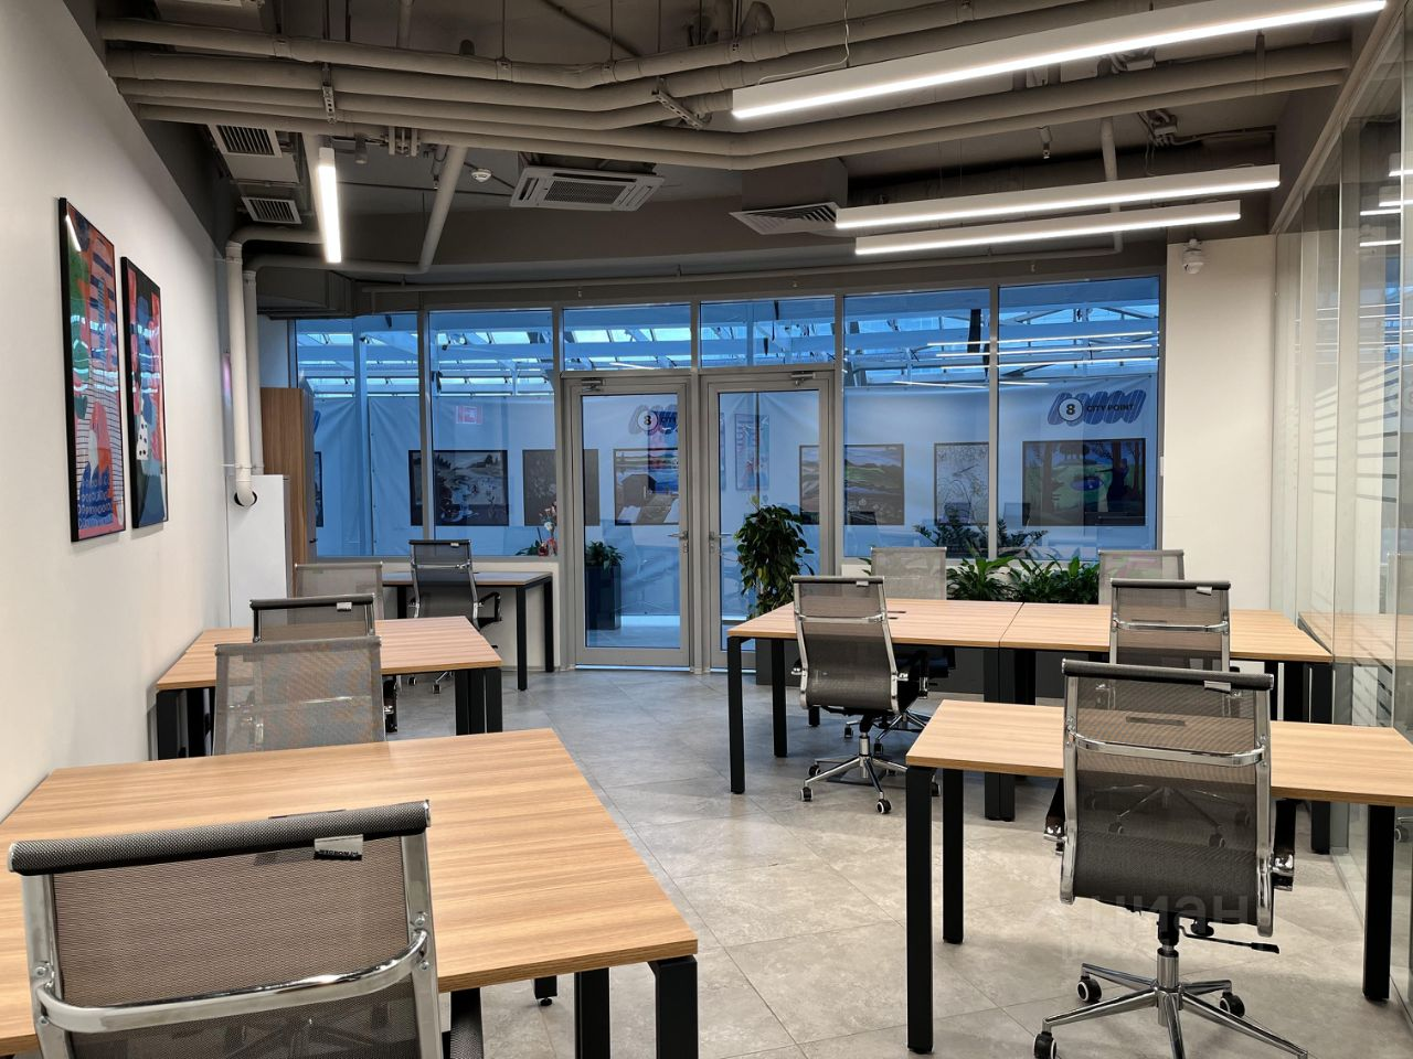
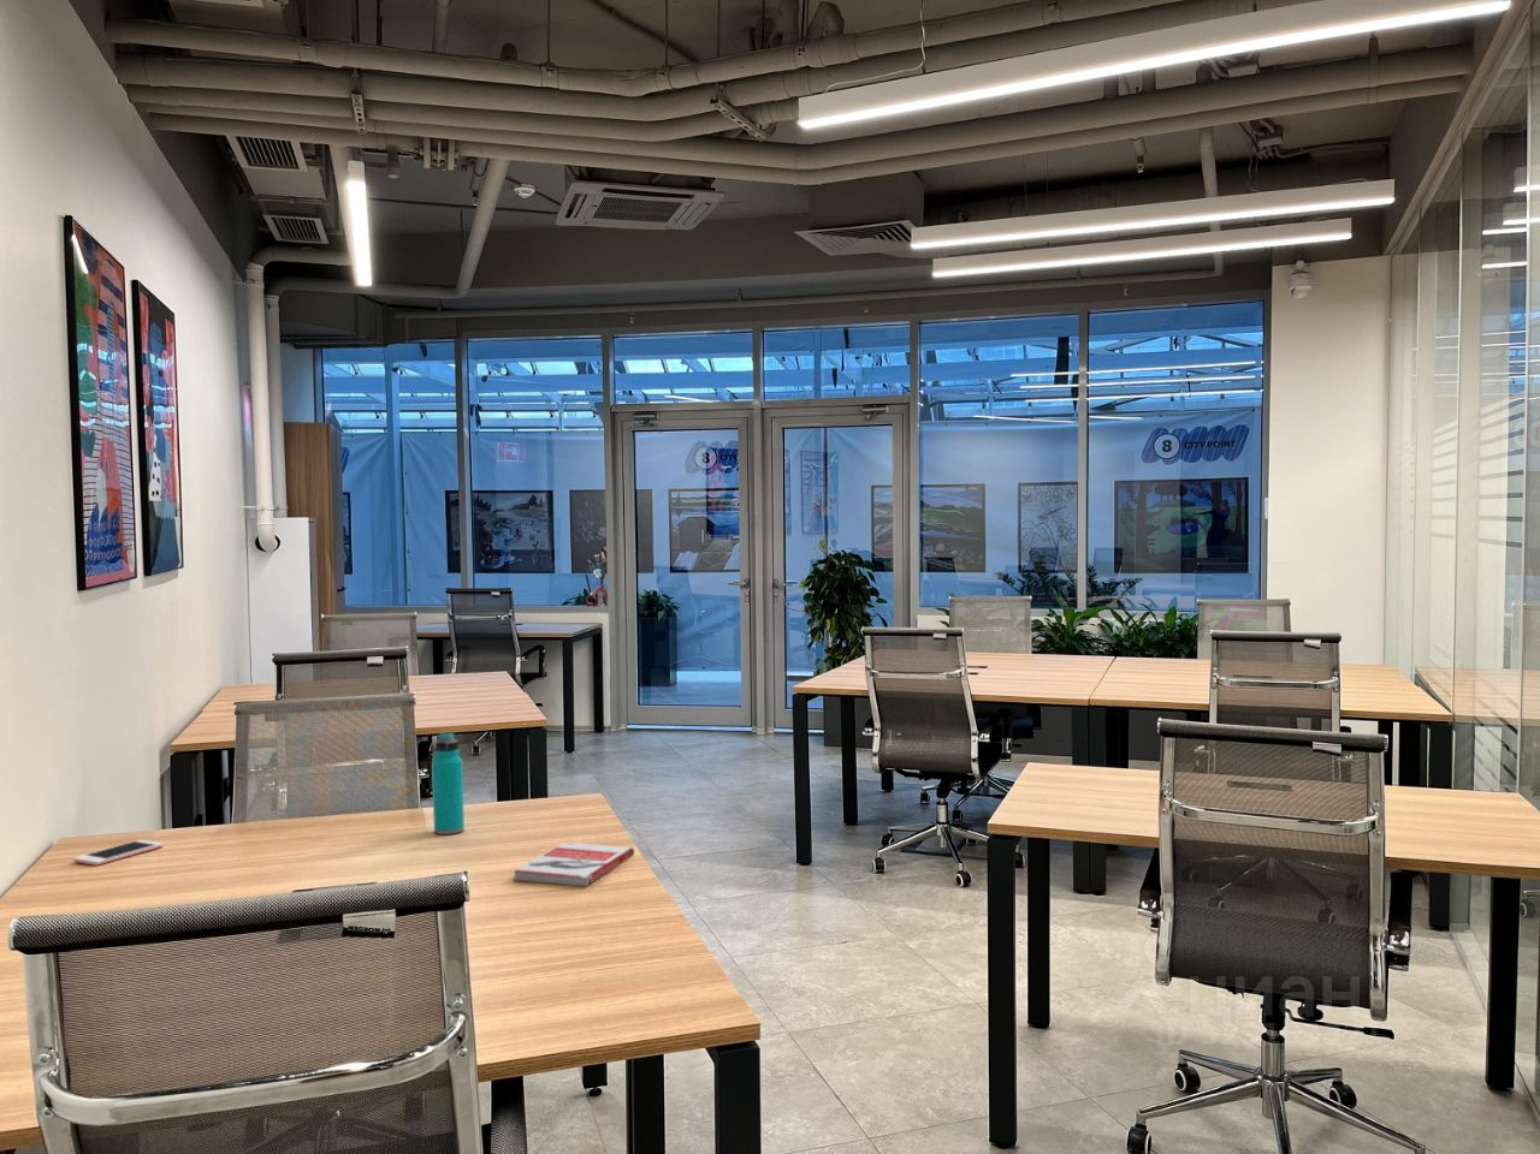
+ book [512,841,635,887]
+ cell phone [73,839,165,867]
+ water bottle [430,731,466,835]
